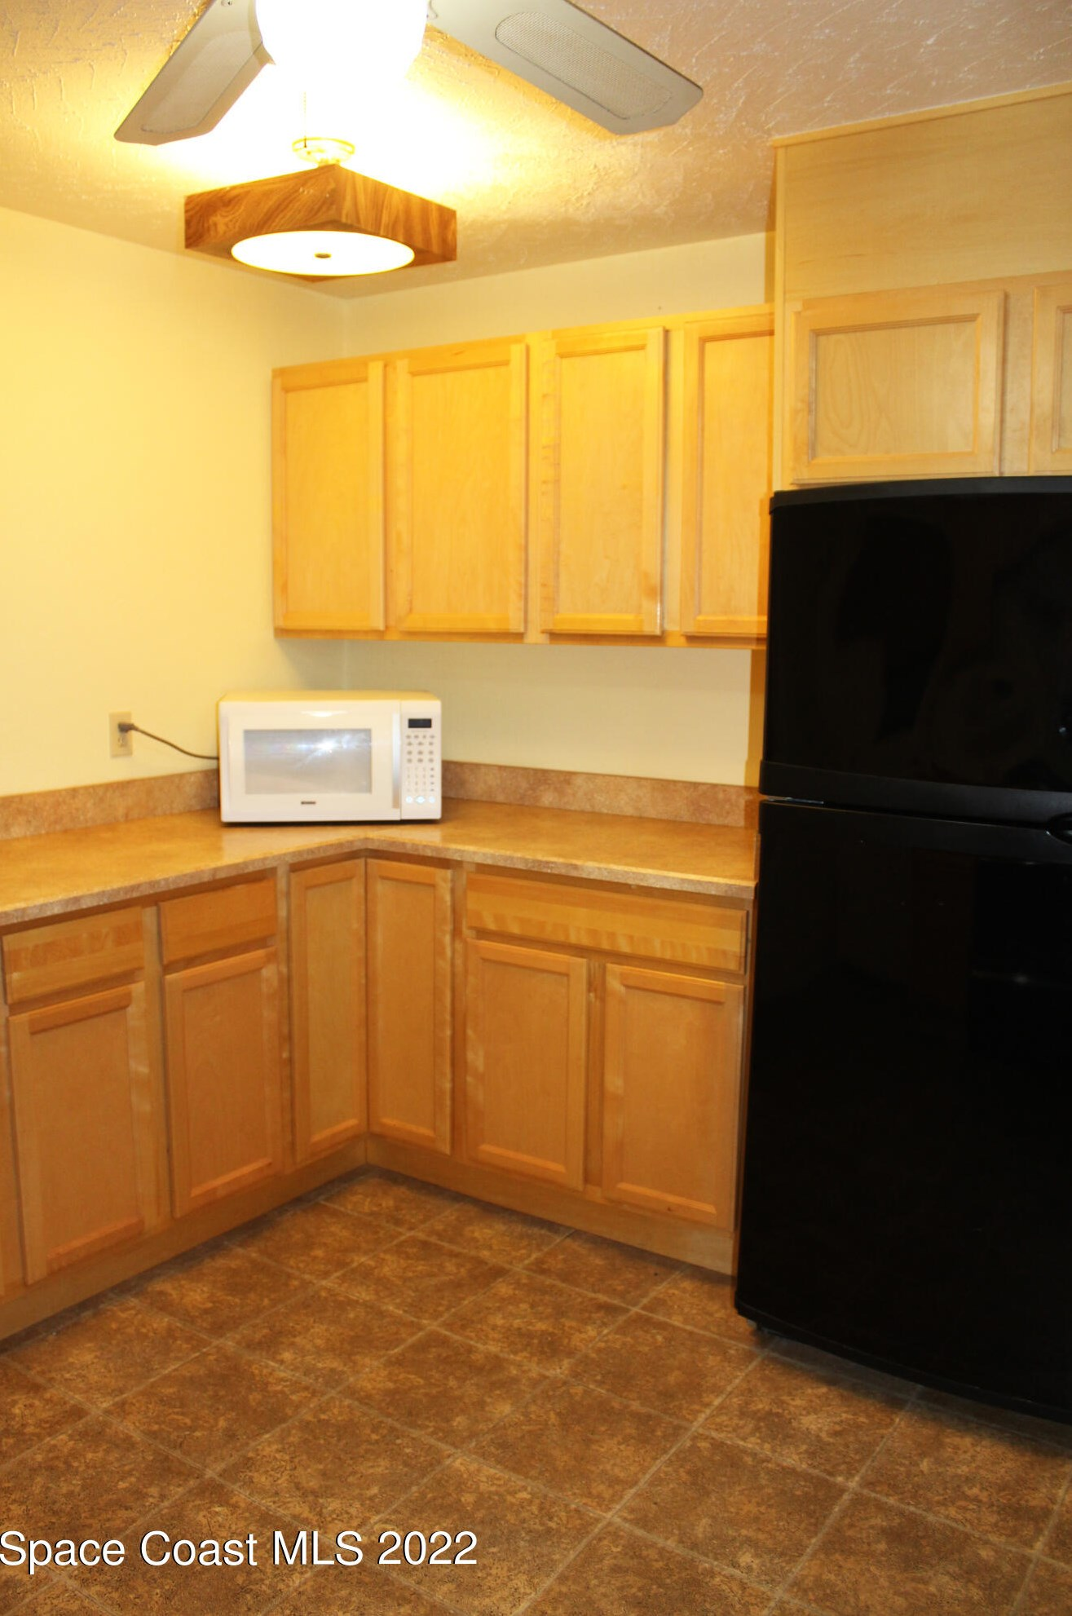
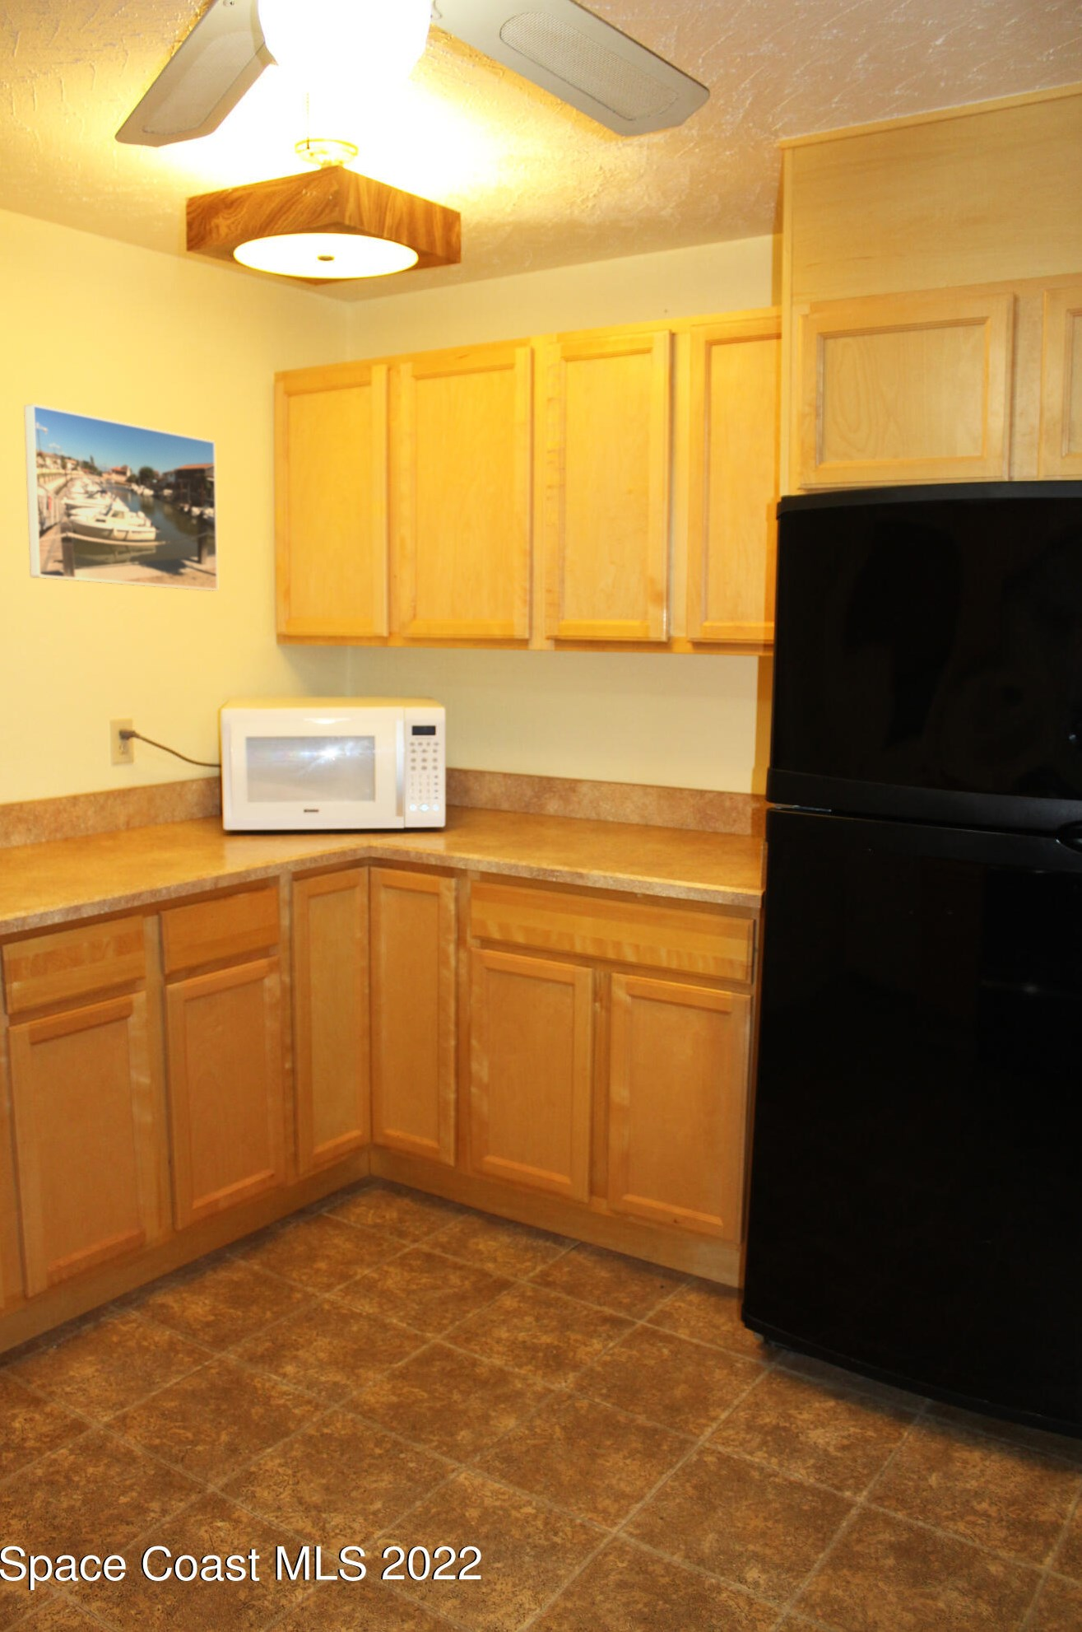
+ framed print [23,402,219,592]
